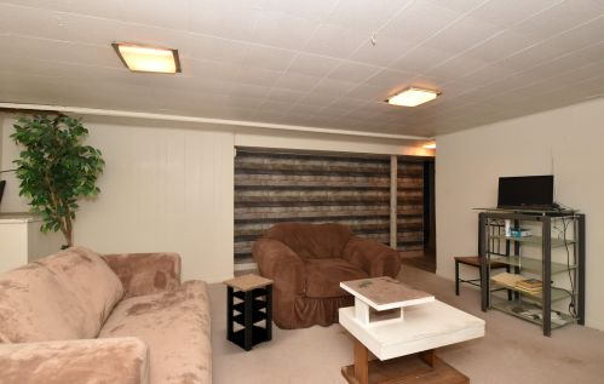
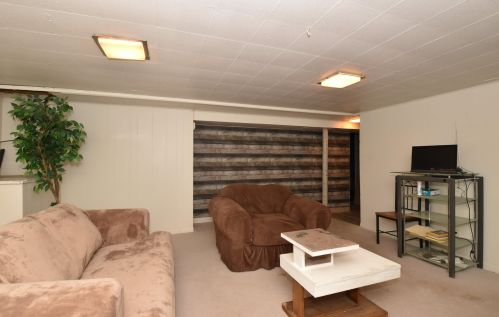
- side table [222,273,275,353]
